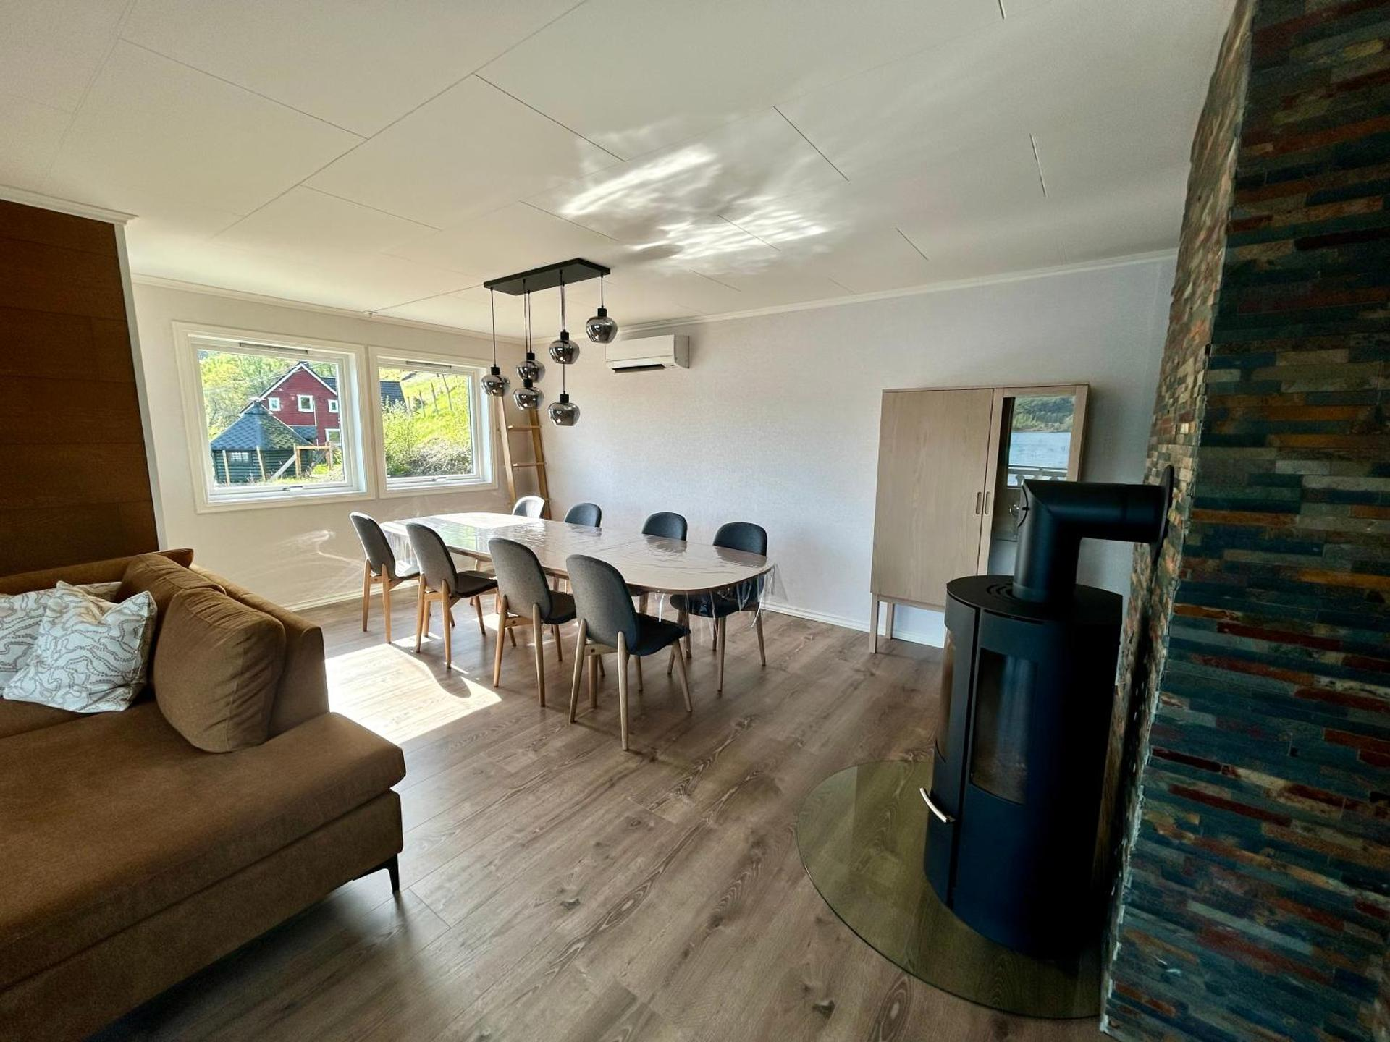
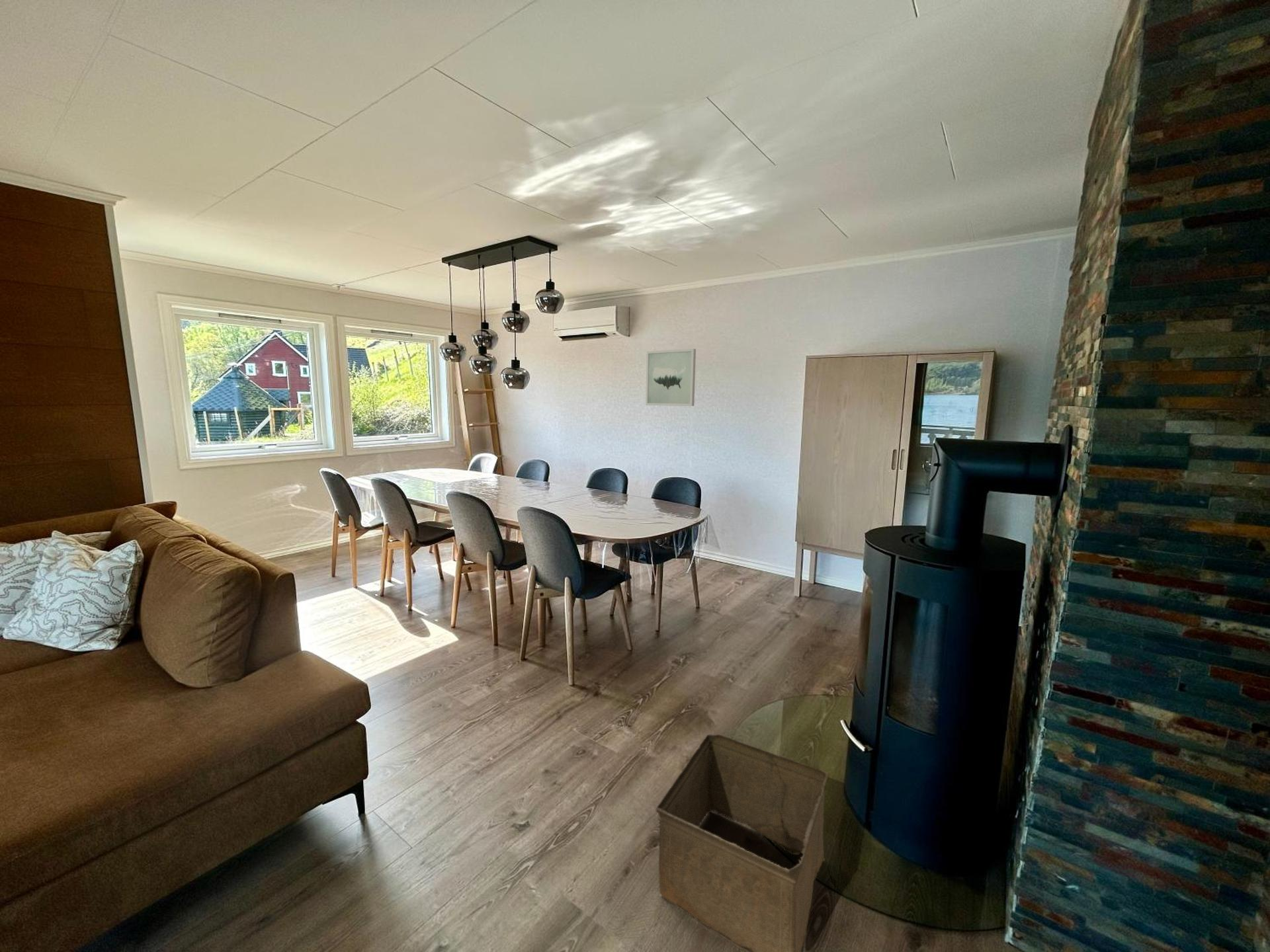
+ wall art [645,348,697,407]
+ storage bin [656,734,829,952]
